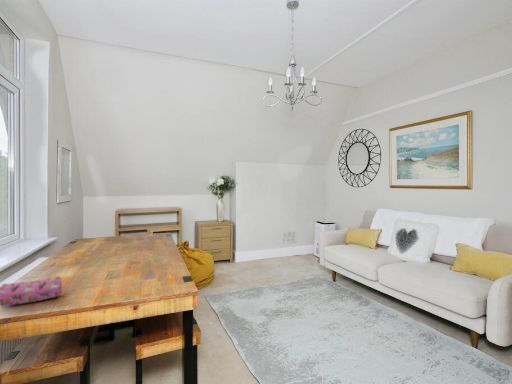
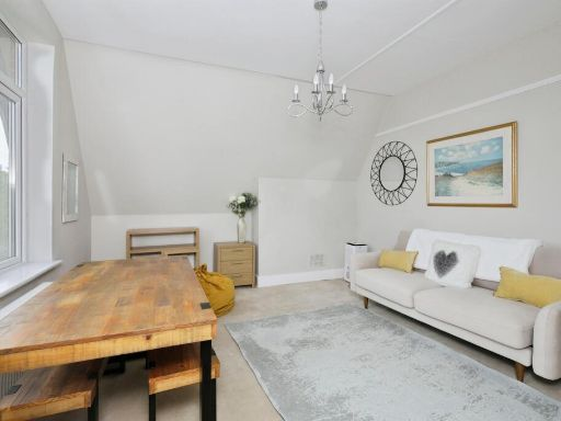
- pencil case [0,275,63,307]
